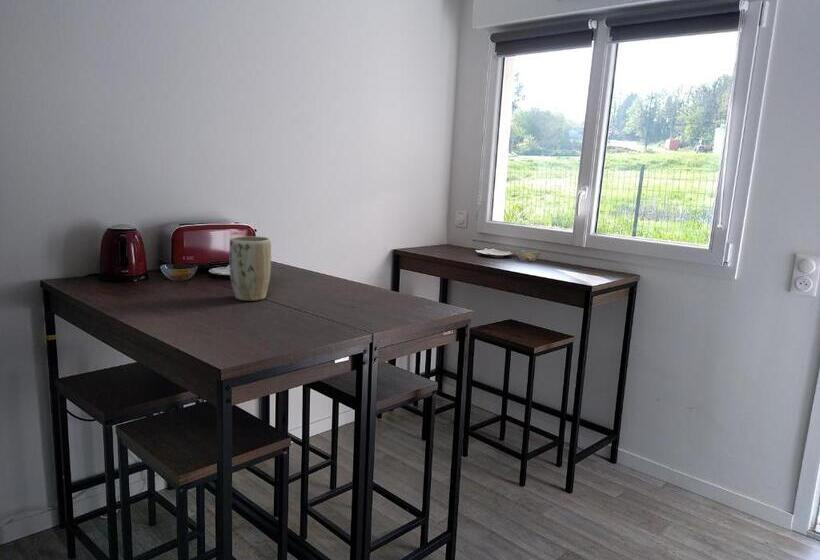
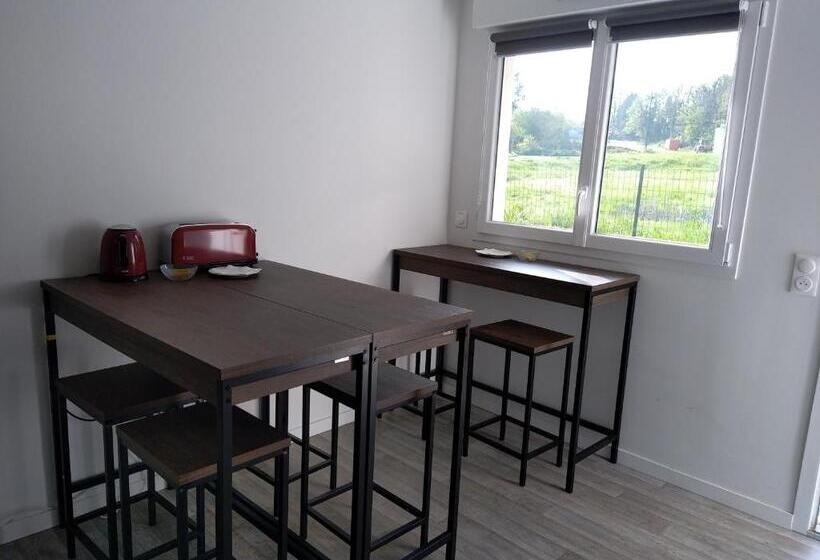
- plant pot [228,235,272,302]
